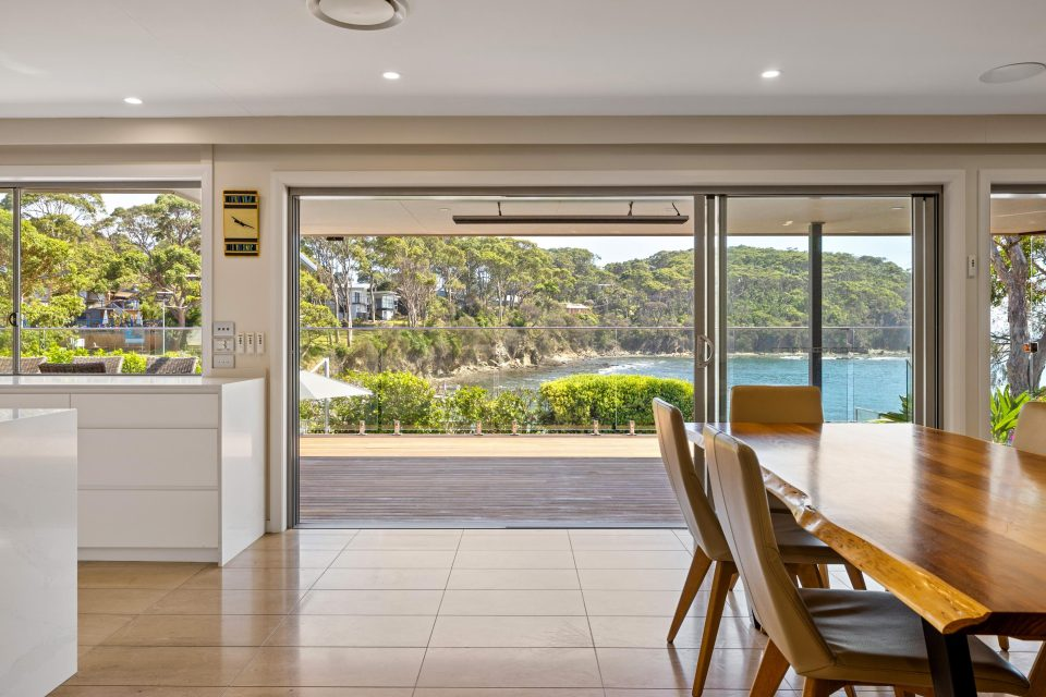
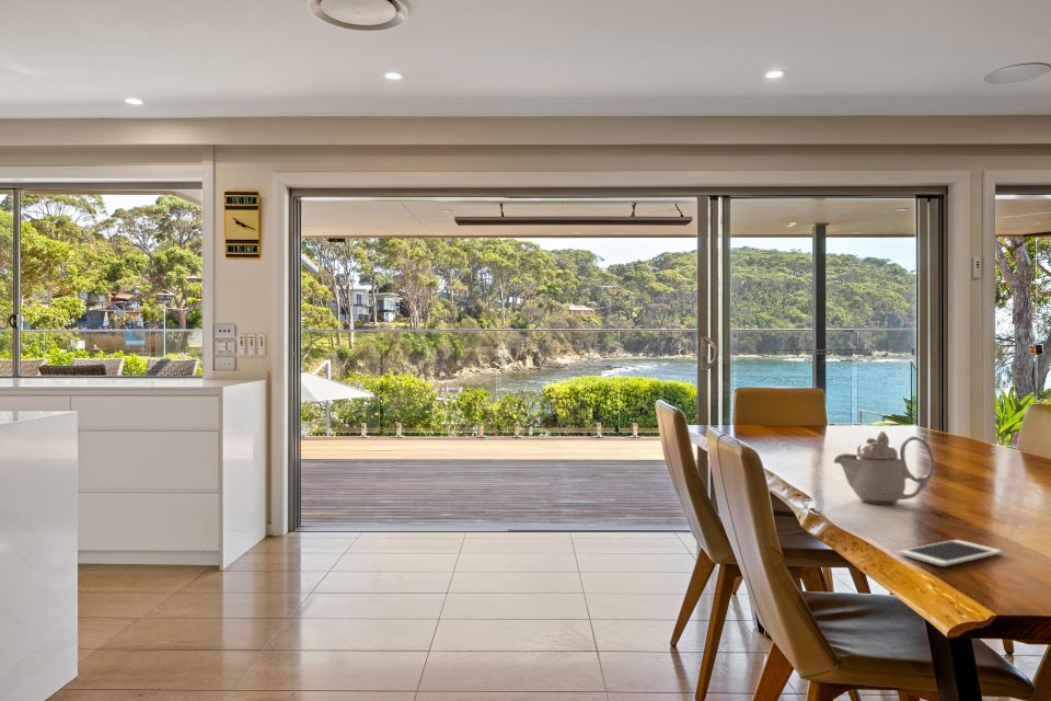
+ teapot [833,430,936,505]
+ cell phone [899,539,1003,567]
